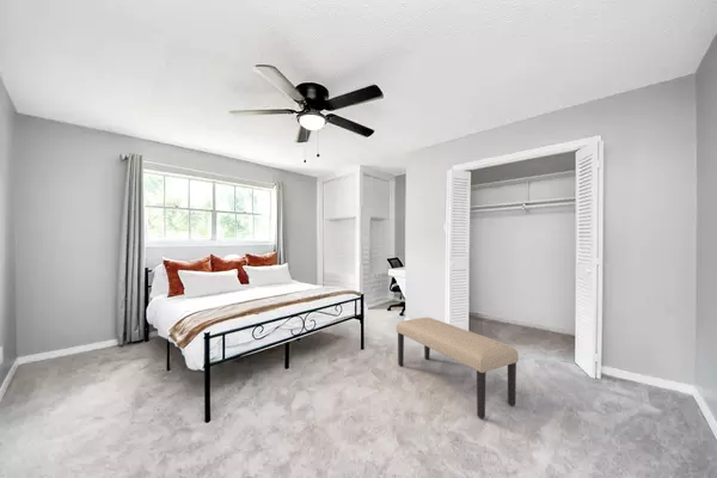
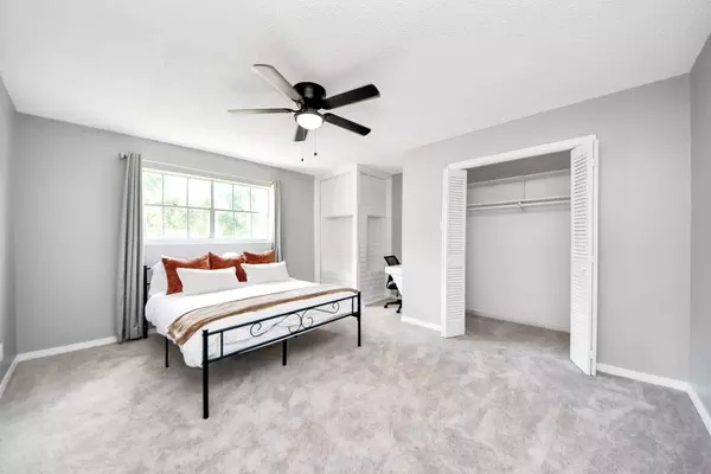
- bench [396,317,520,419]
